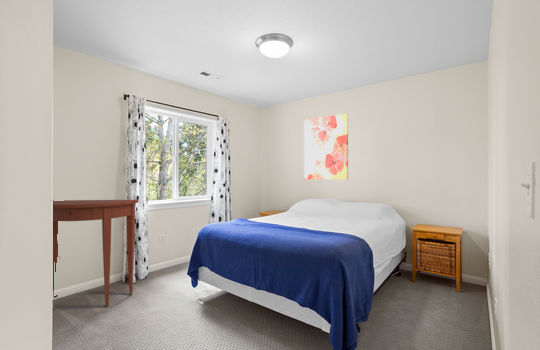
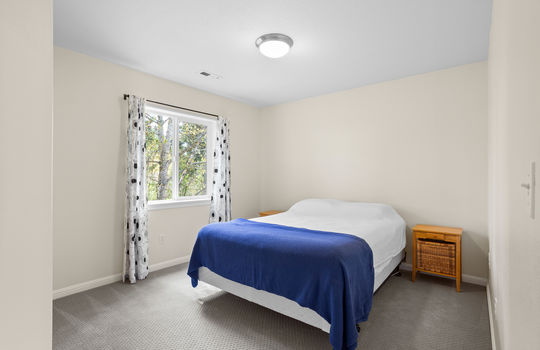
- wall art [303,113,349,181]
- console table [52,199,140,308]
